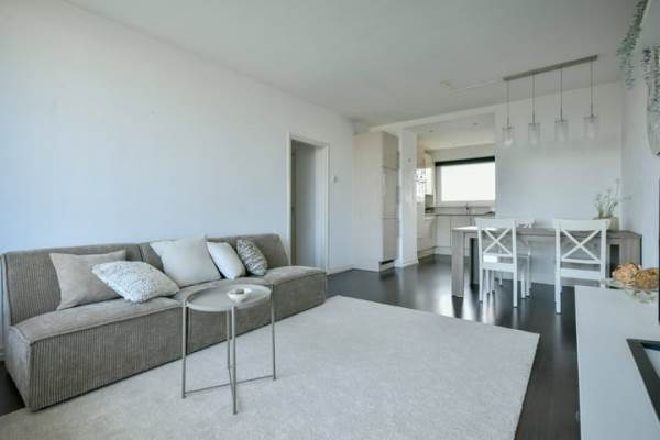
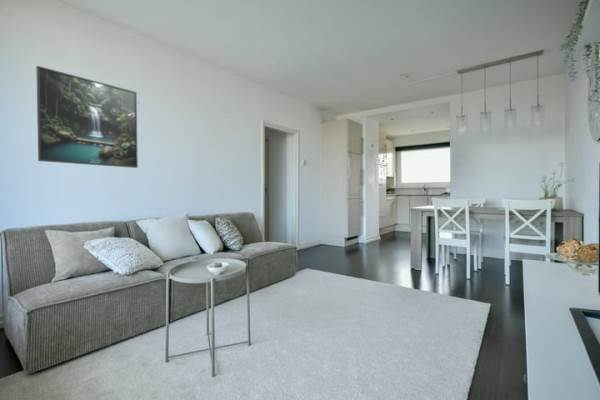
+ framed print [35,65,139,169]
